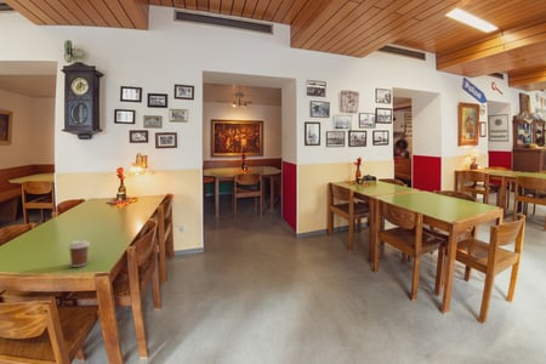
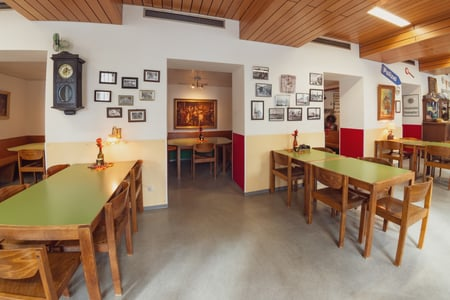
- coffee cup [67,239,91,268]
